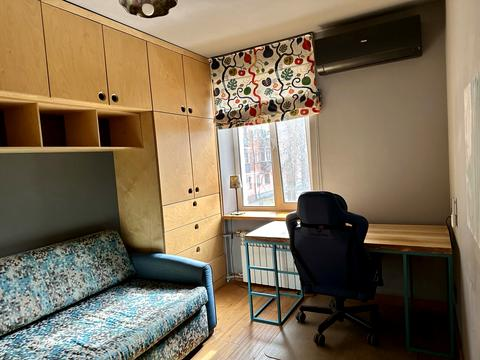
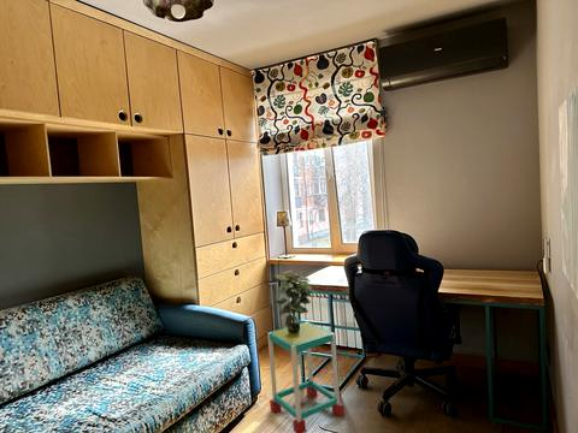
+ potted plant [273,269,313,334]
+ side table [266,321,346,433]
